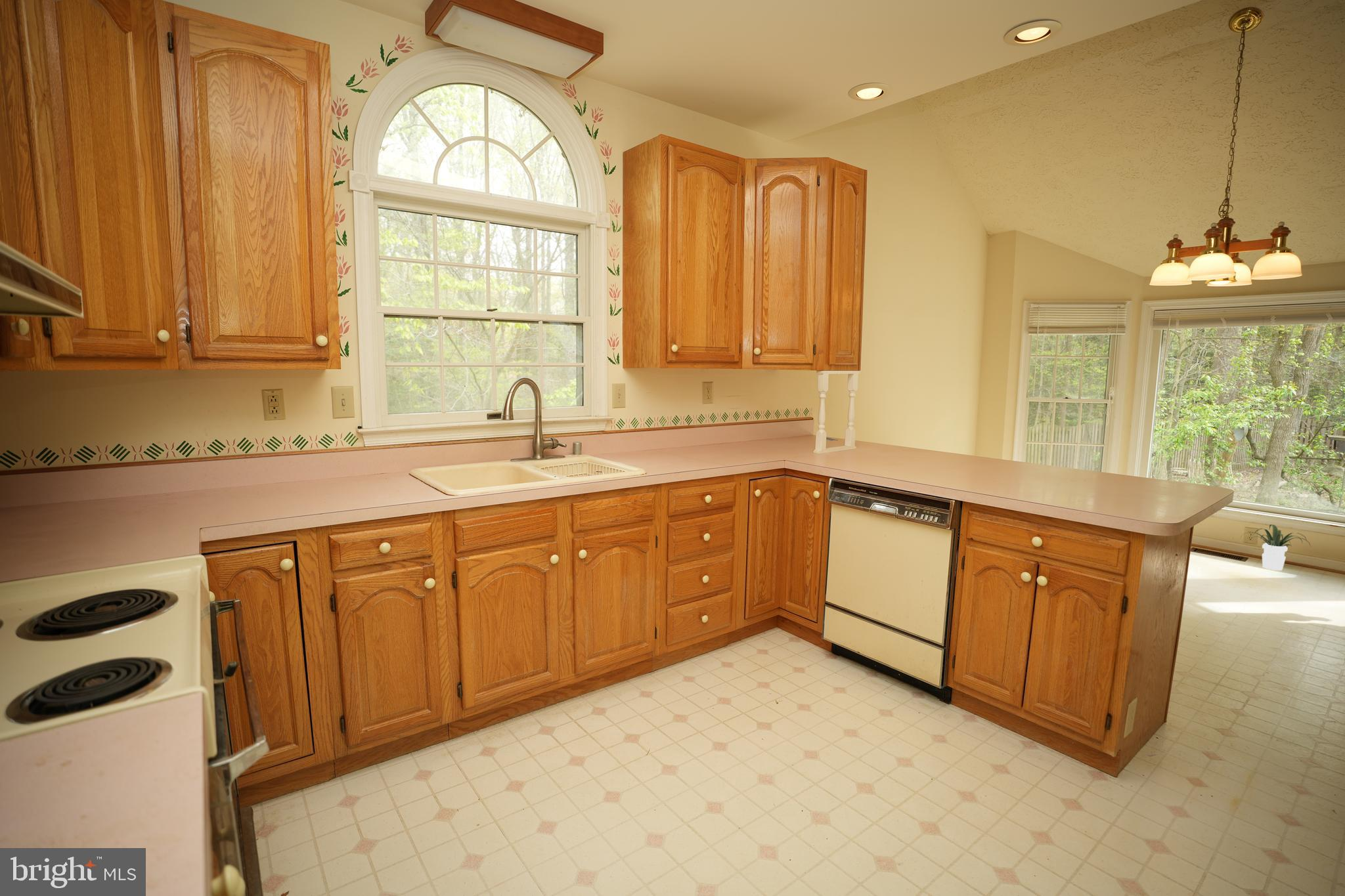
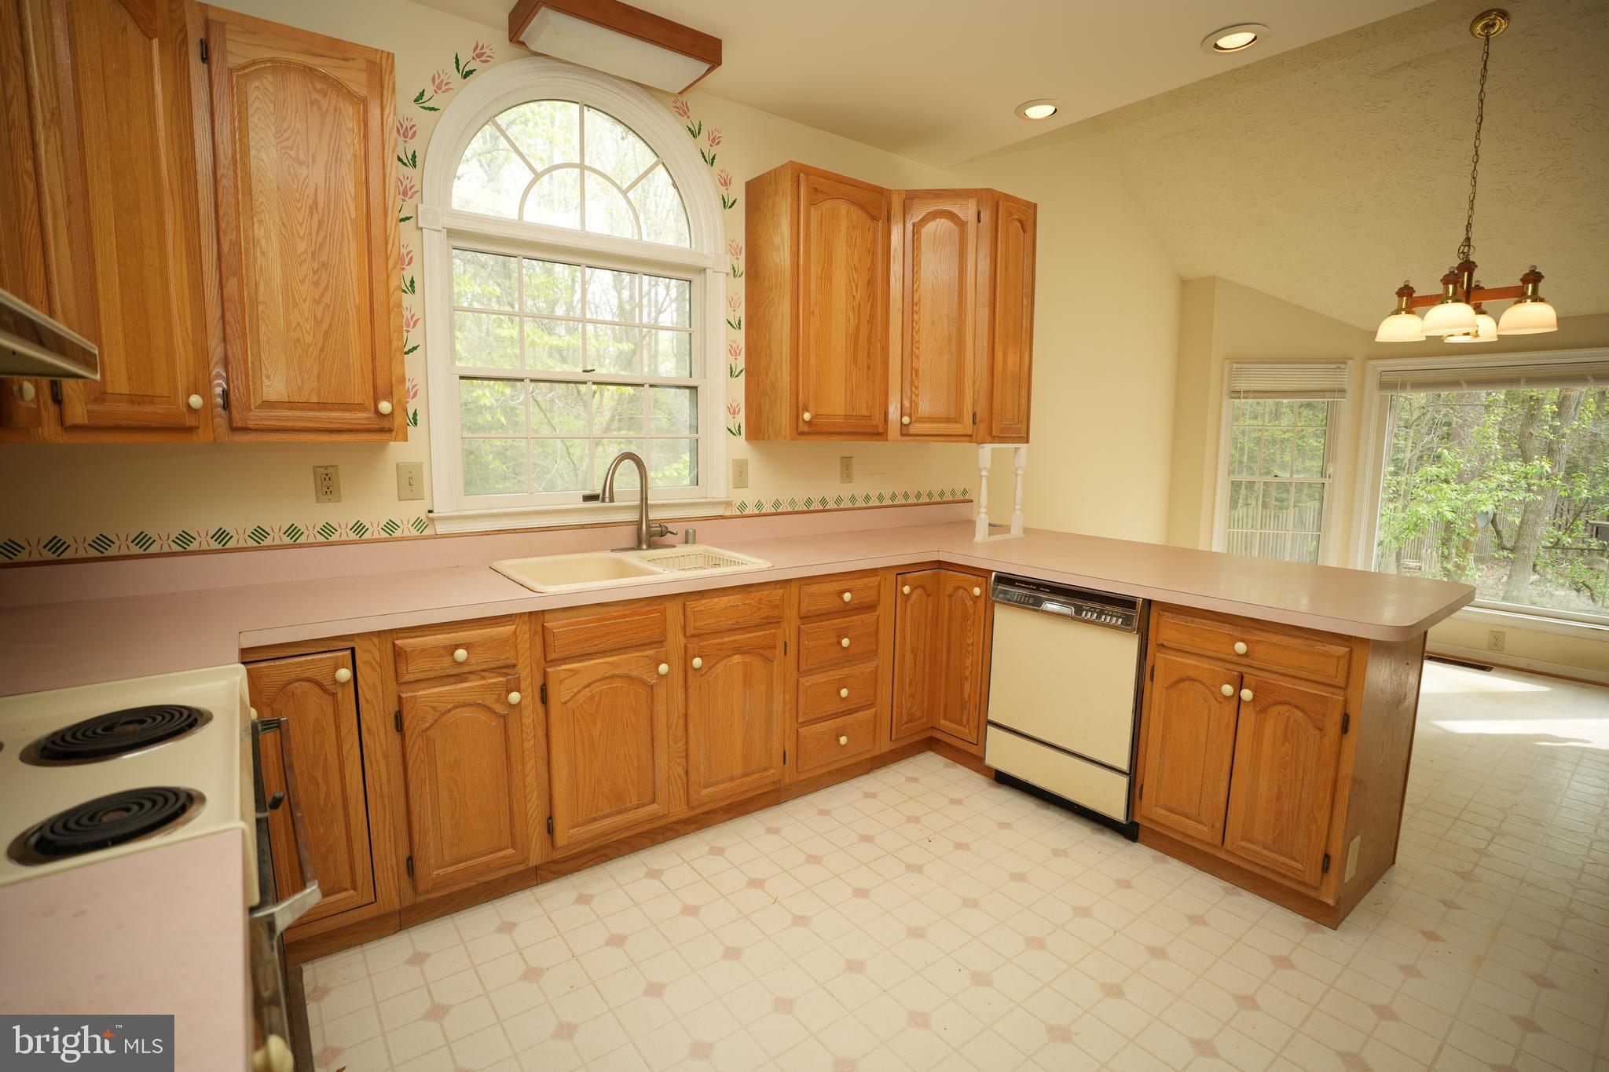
- potted plant [1240,524,1312,571]
